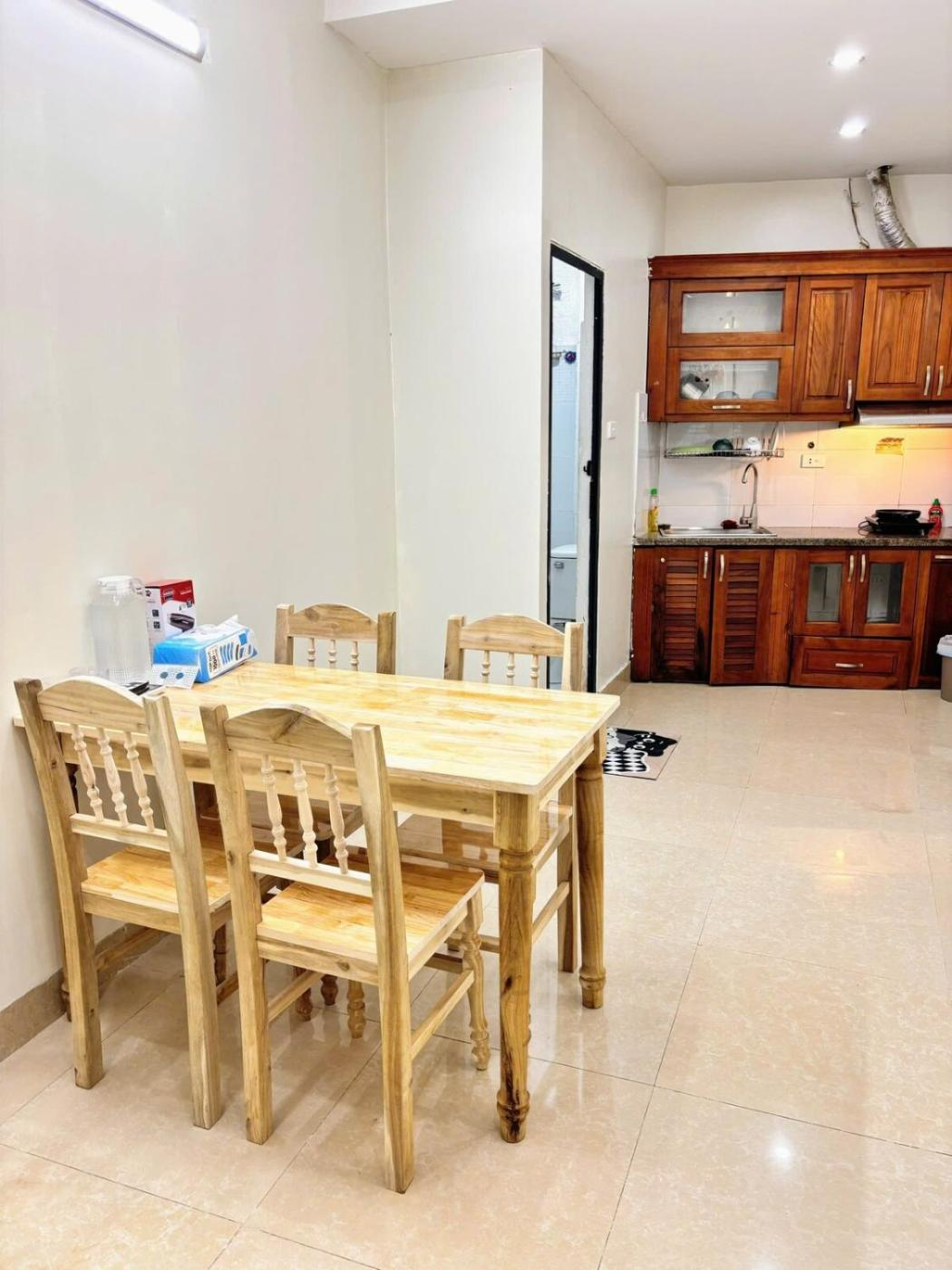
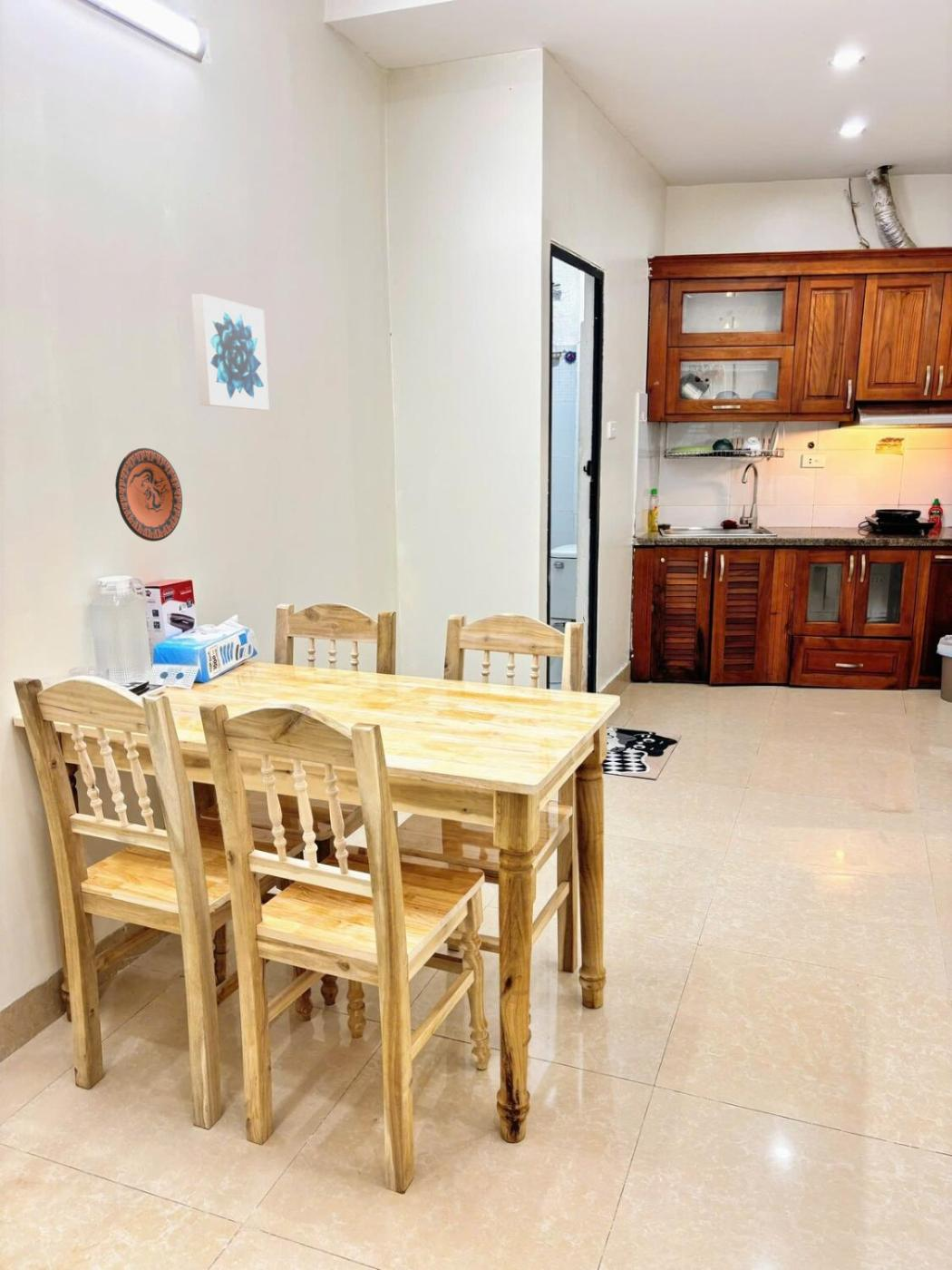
+ decorative plate [114,447,183,542]
+ wall art [191,293,270,411]
